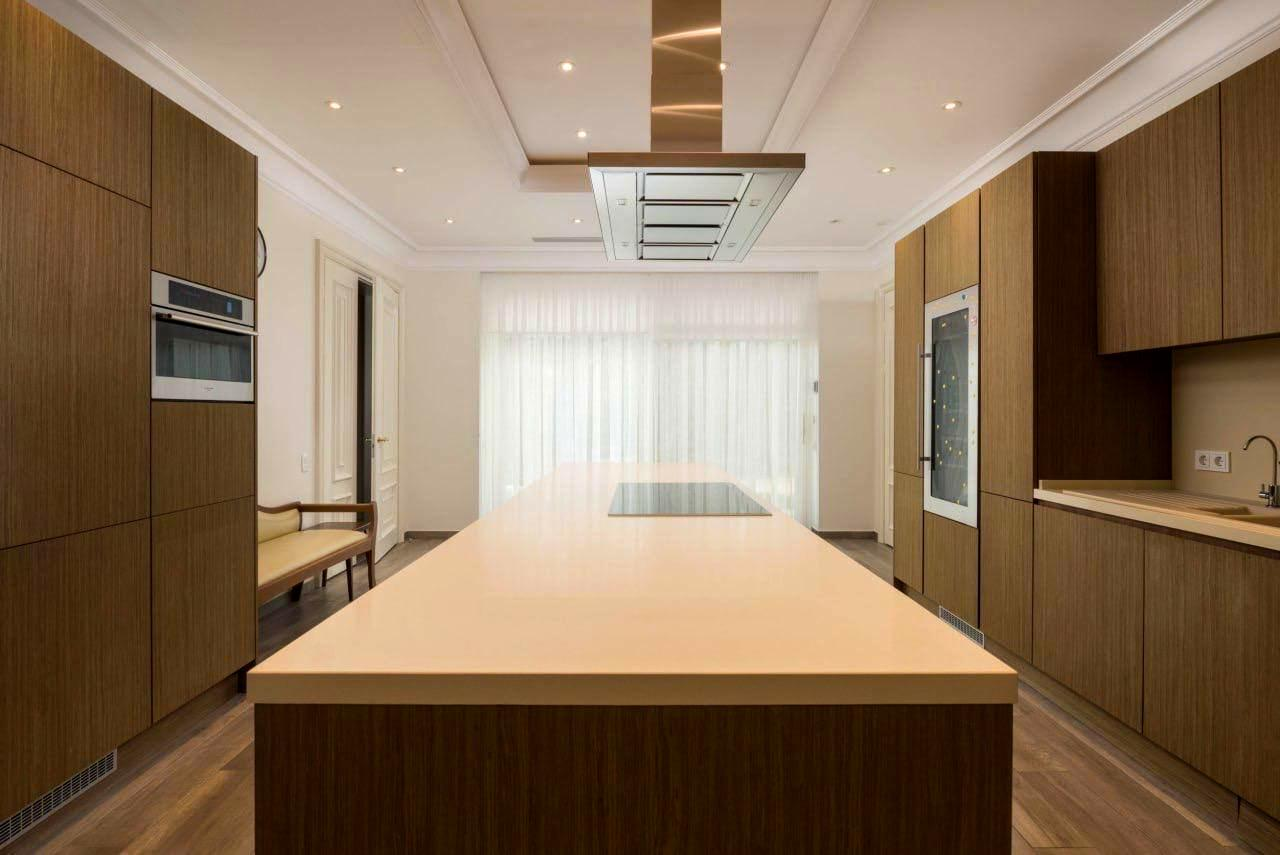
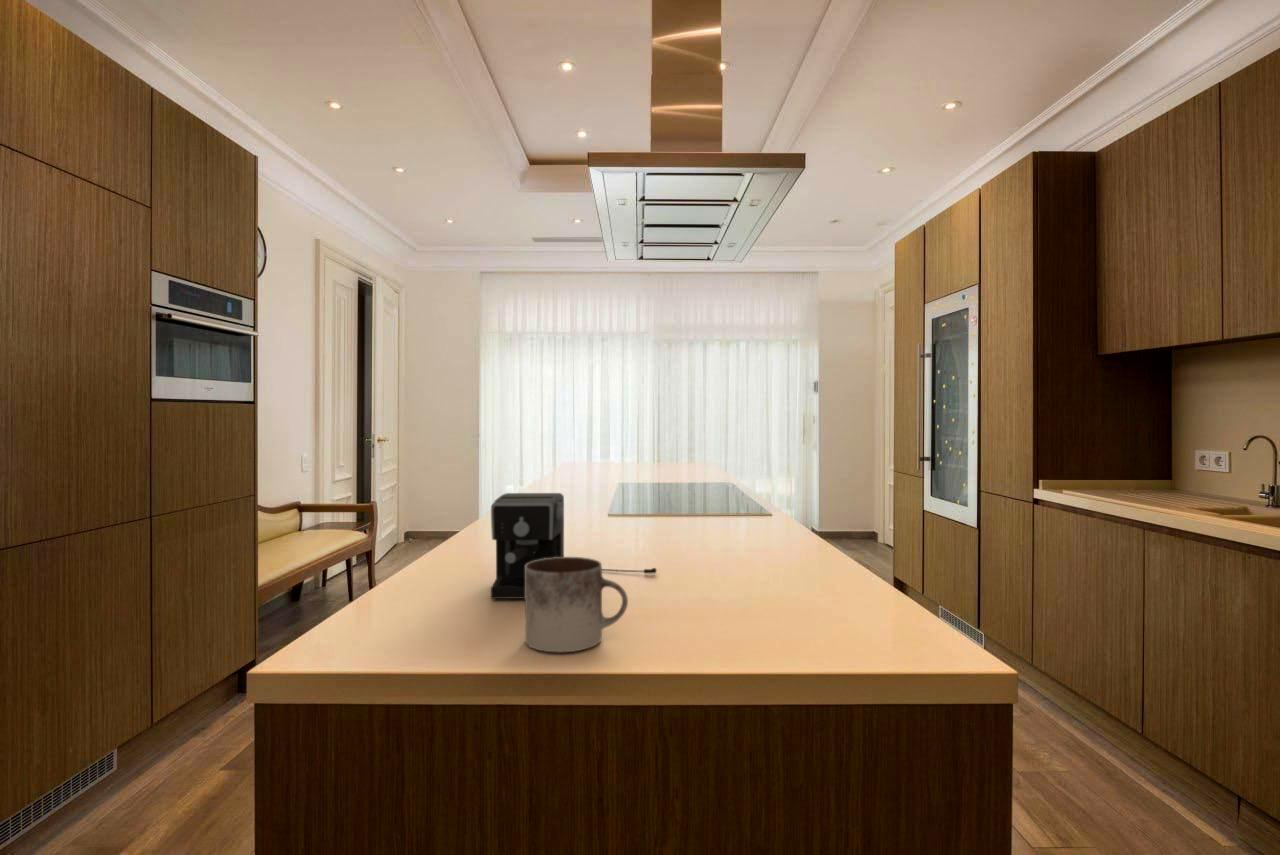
+ mug [524,556,629,653]
+ coffee maker [490,492,658,600]
